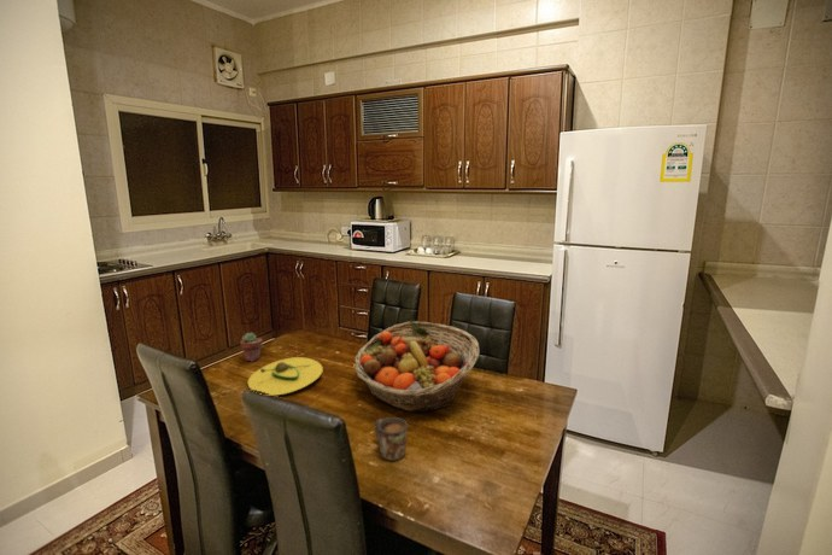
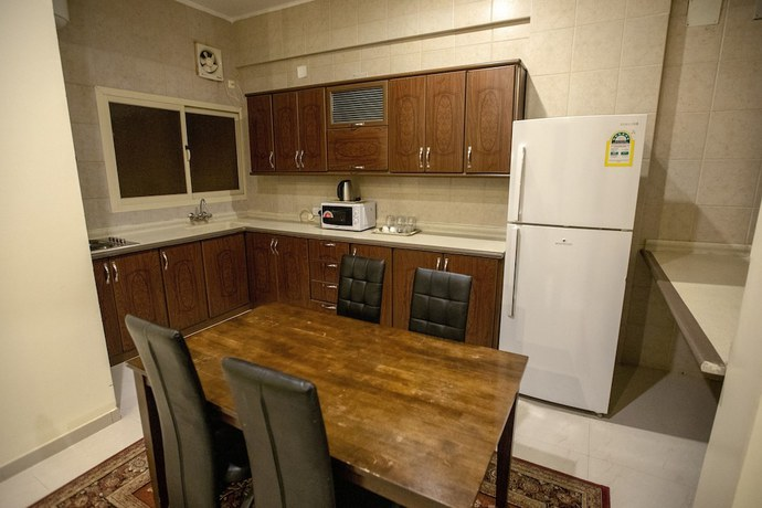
- avocado [247,356,324,396]
- fruit basket [353,320,480,413]
- potted succulent [239,332,263,363]
- mug [374,416,409,462]
